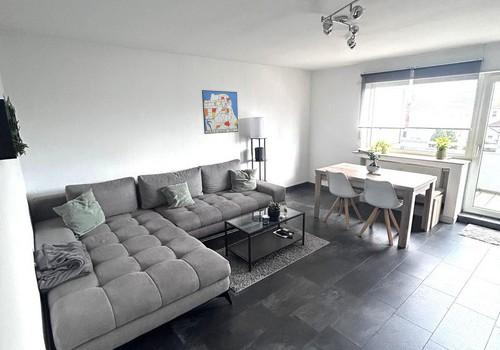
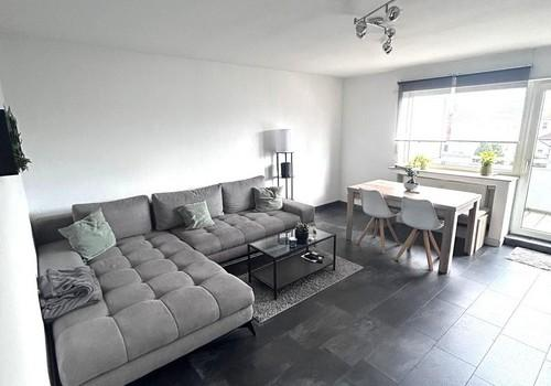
- wall art [201,89,239,135]
